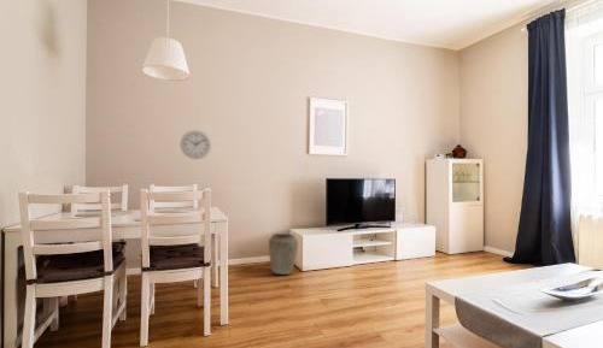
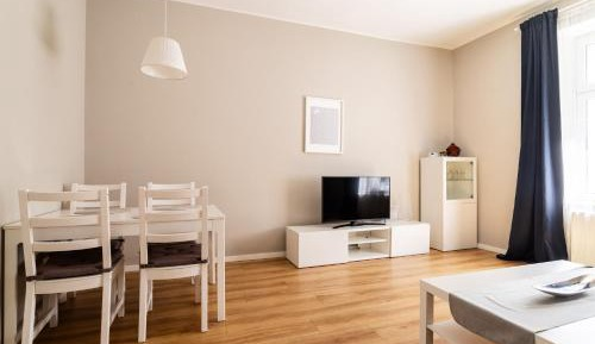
- vase [268,232,299,276]
- wall clock [180,129,212,160]
